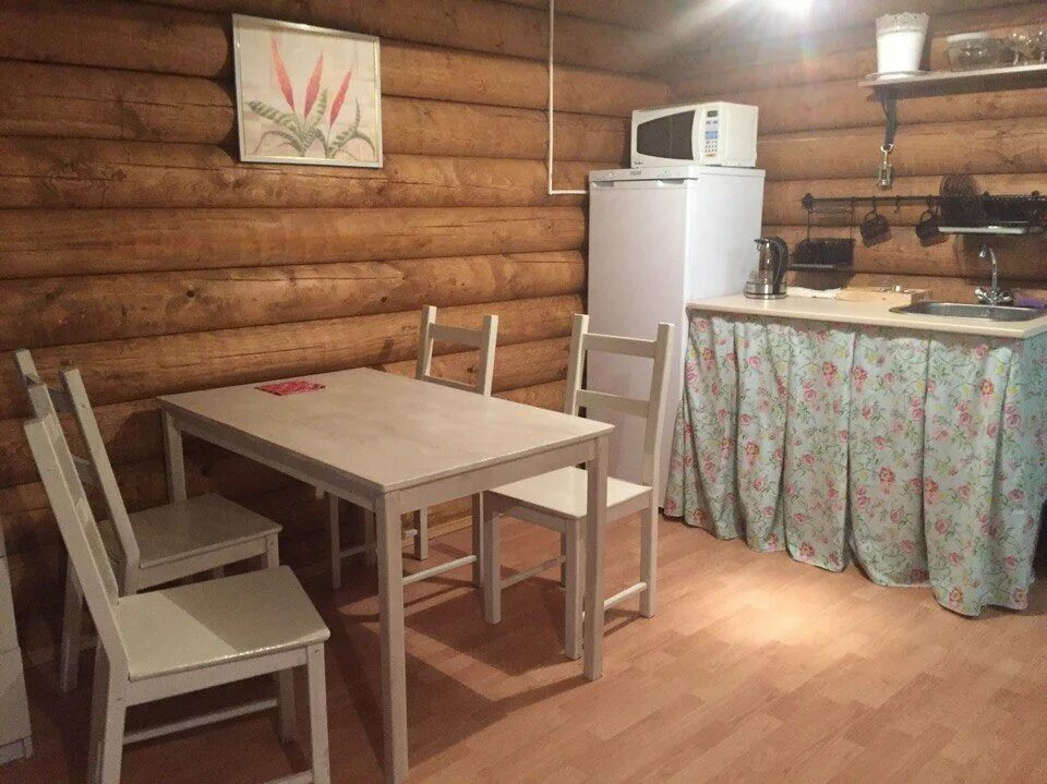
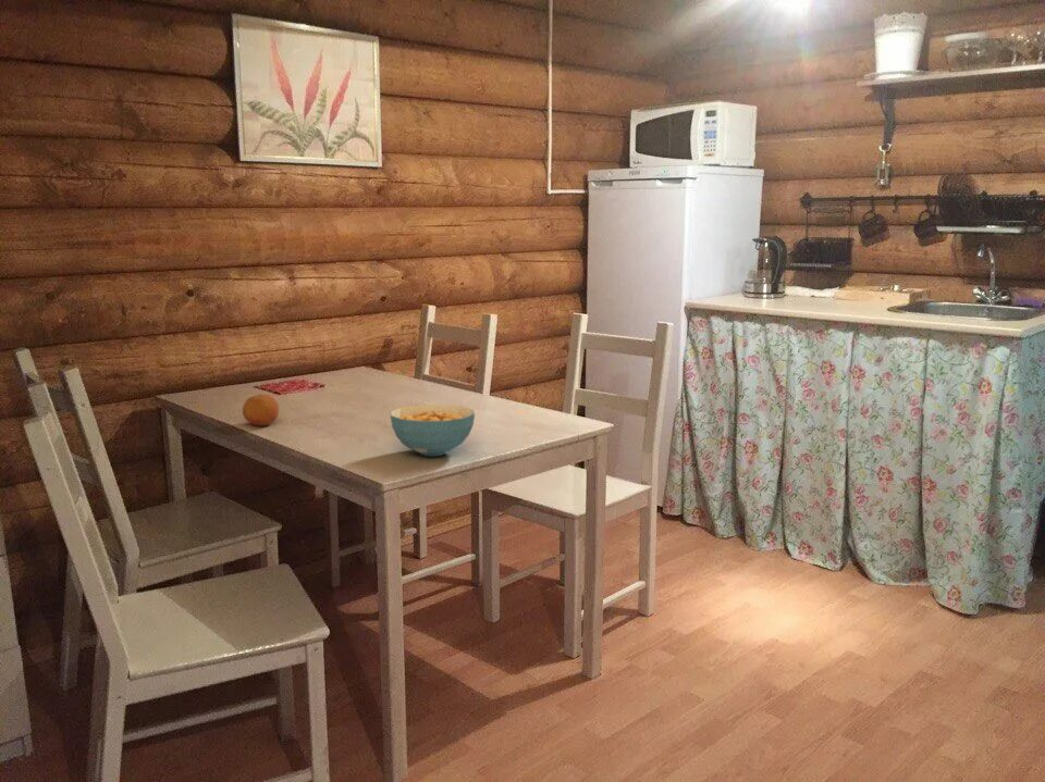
+ fruit [242,394,280,427]
+ cereal bowl [389,404,476,457]
